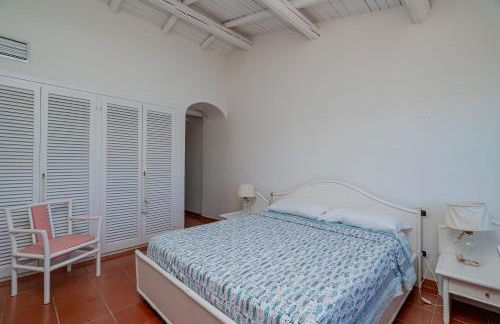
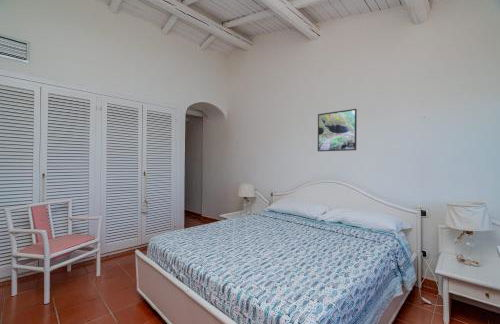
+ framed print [317,108,358,152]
